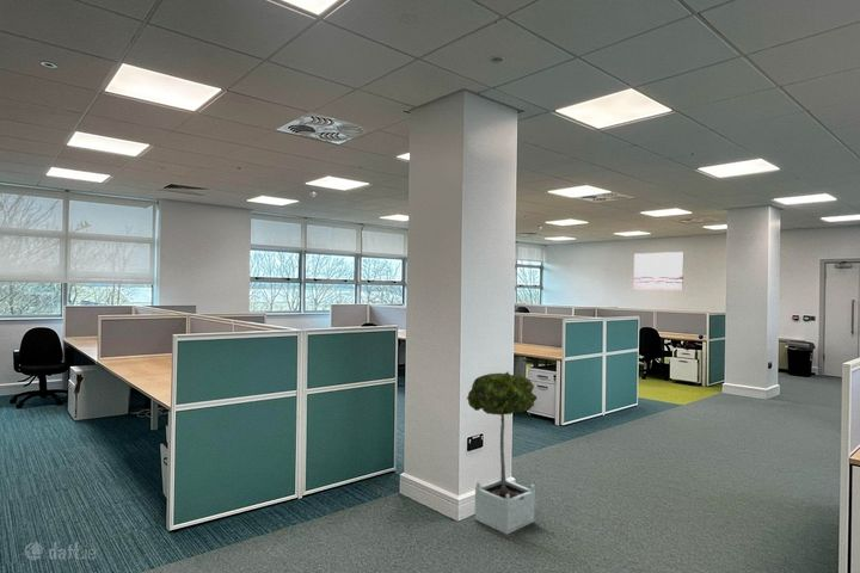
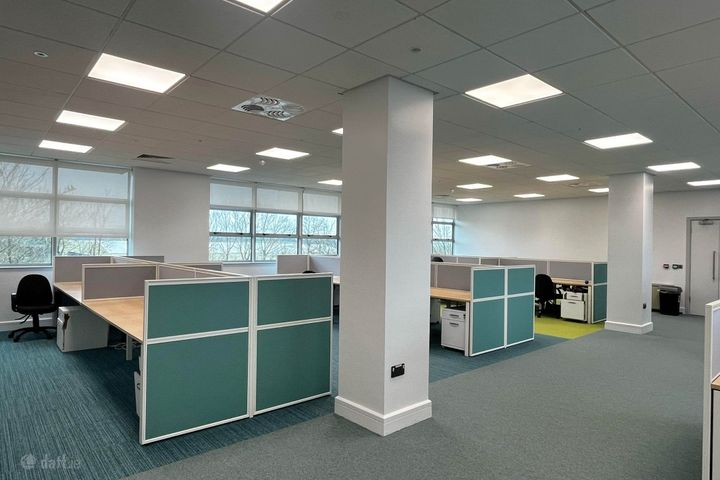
- wall art [633,251,684,291]
- potted tree [466,371,539,536]
